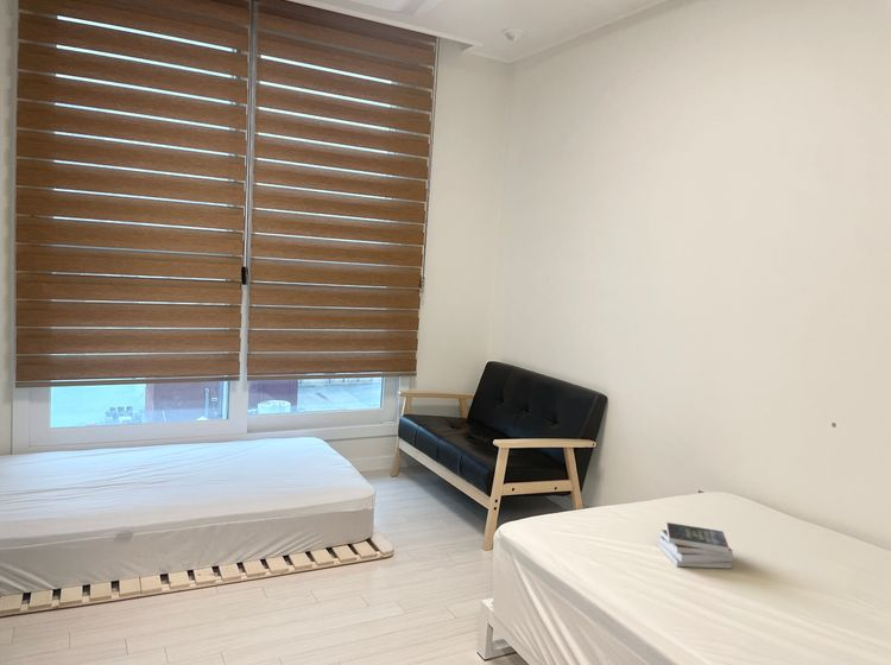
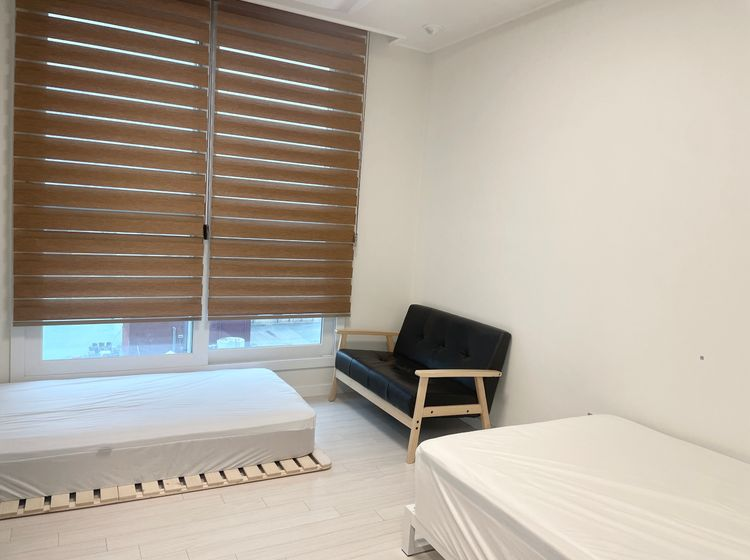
- book [658,521,734,570]
